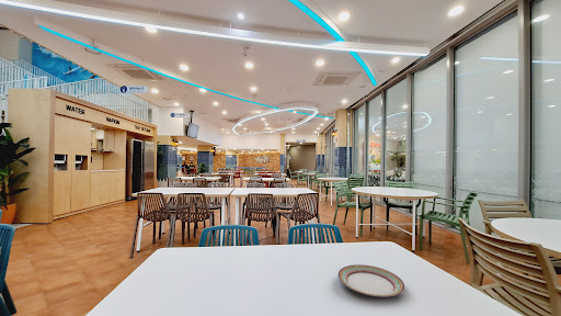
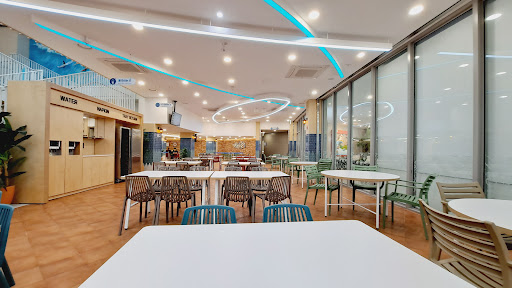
- plate [337,263,405,297]
